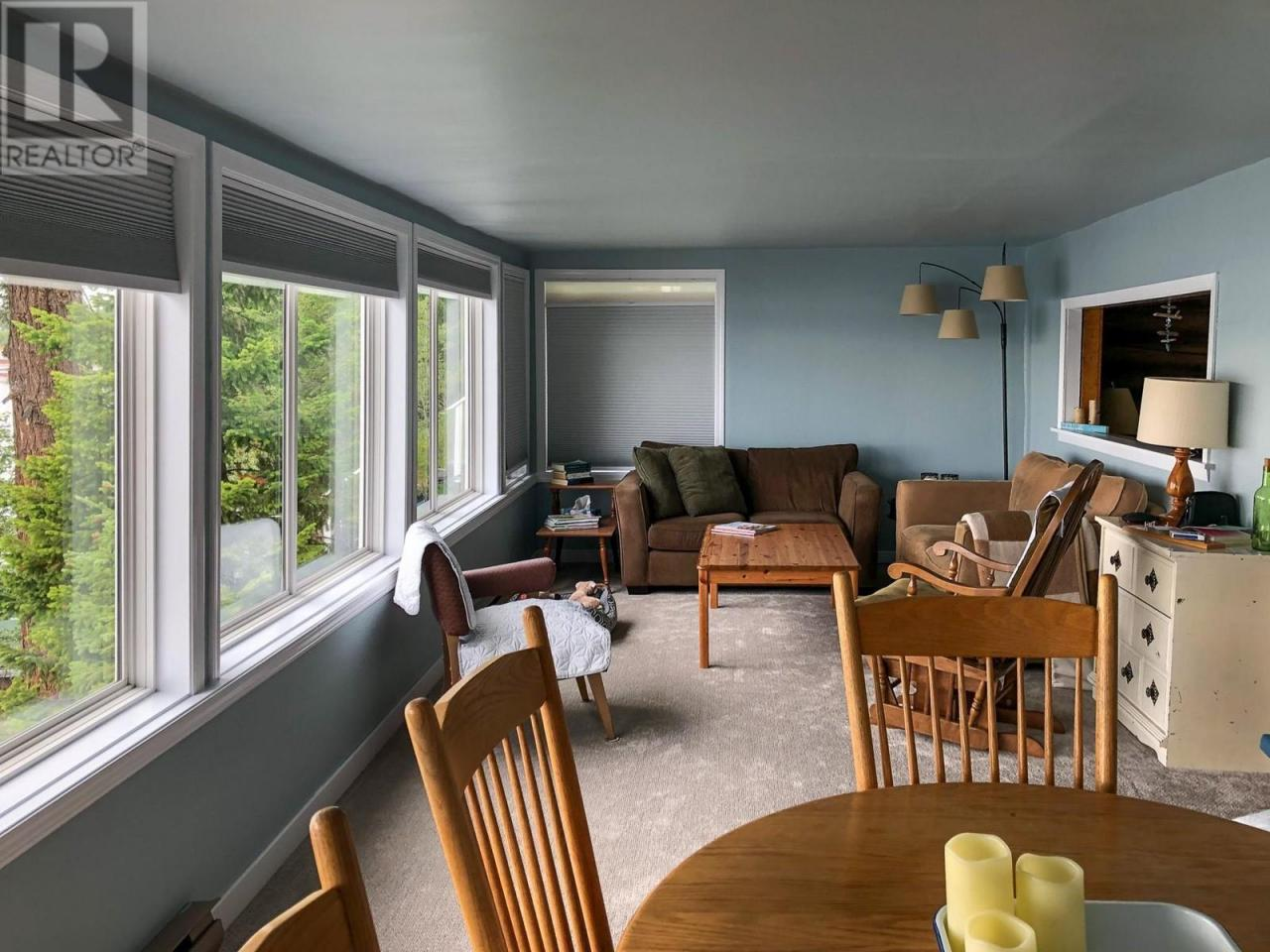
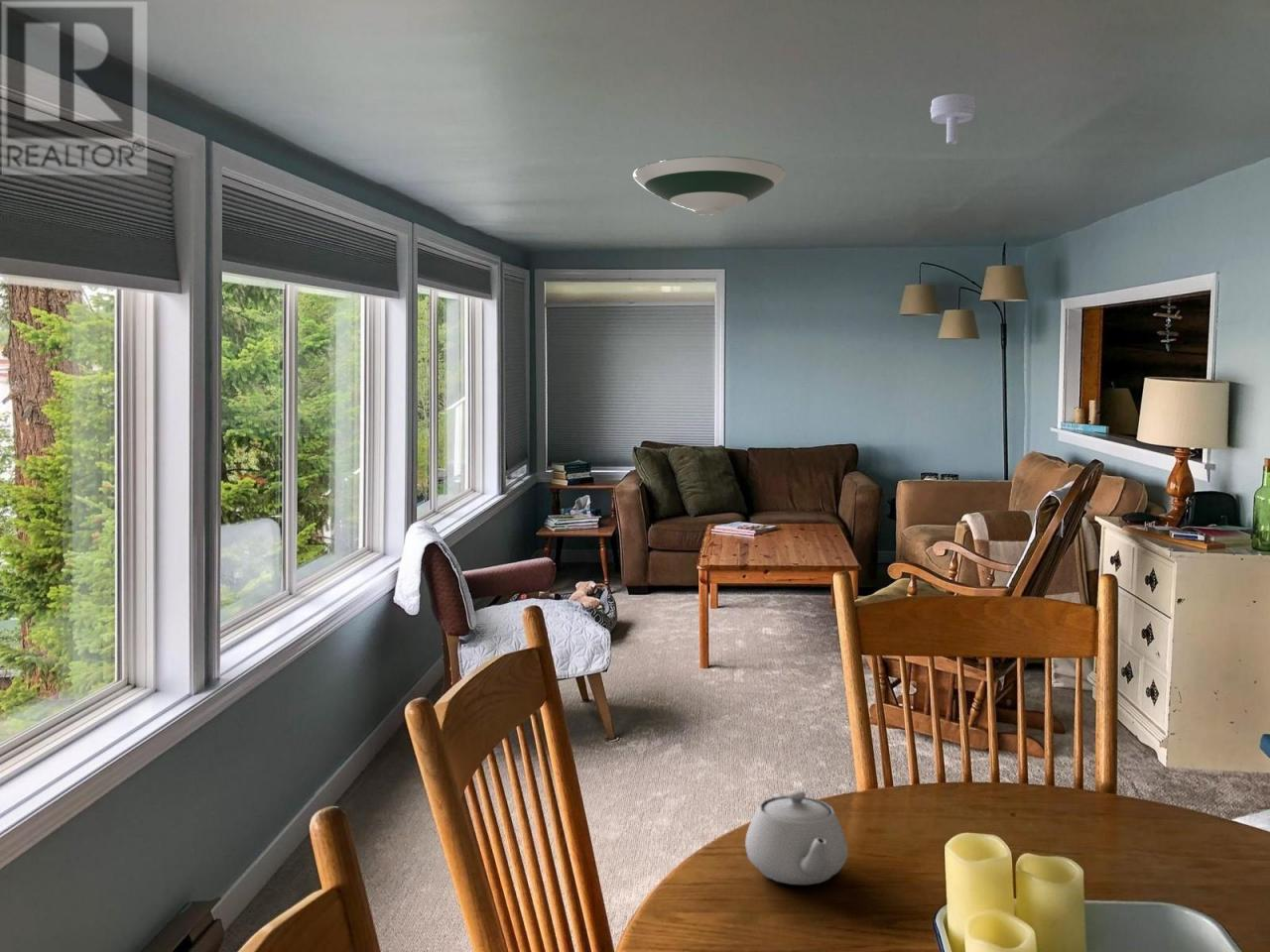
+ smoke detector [930,93,976,145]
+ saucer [632,155,787,216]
+ teapot [744,789,849,886]
